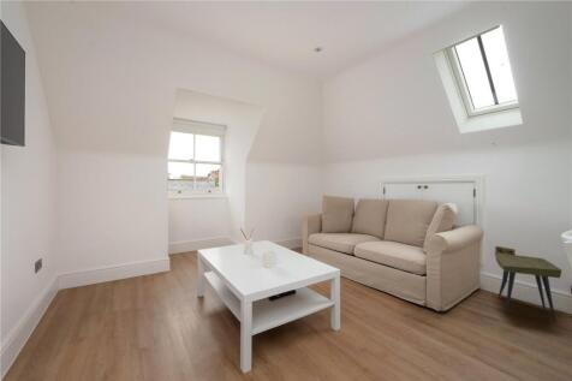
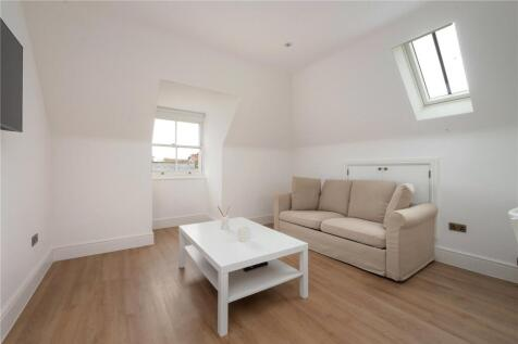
- side table [494,251,562,323]
